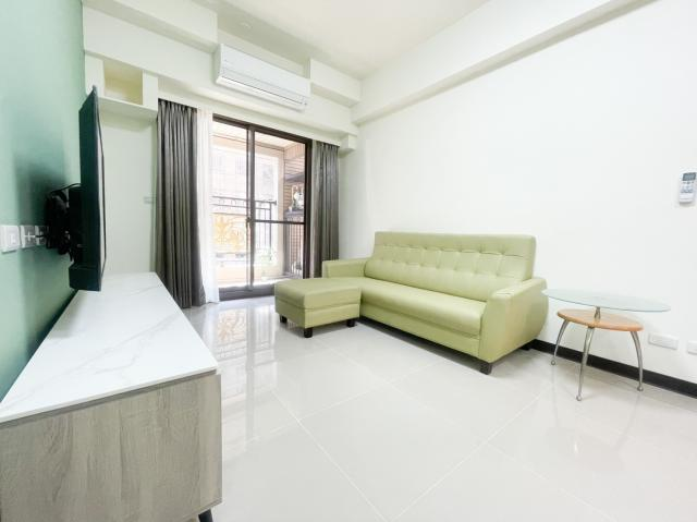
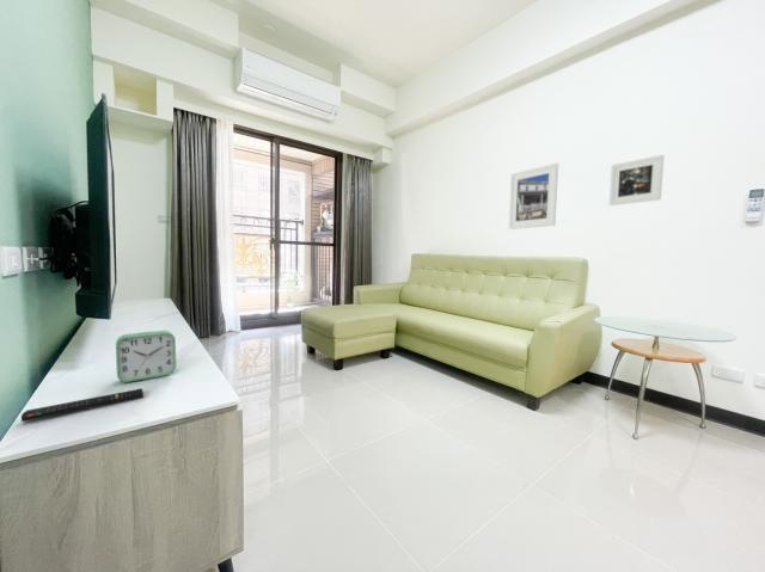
+ alarm clock [115,330,177,383]
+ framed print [508,162,559,230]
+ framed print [607,154,666,207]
+ remote control [20,387,145,423]
